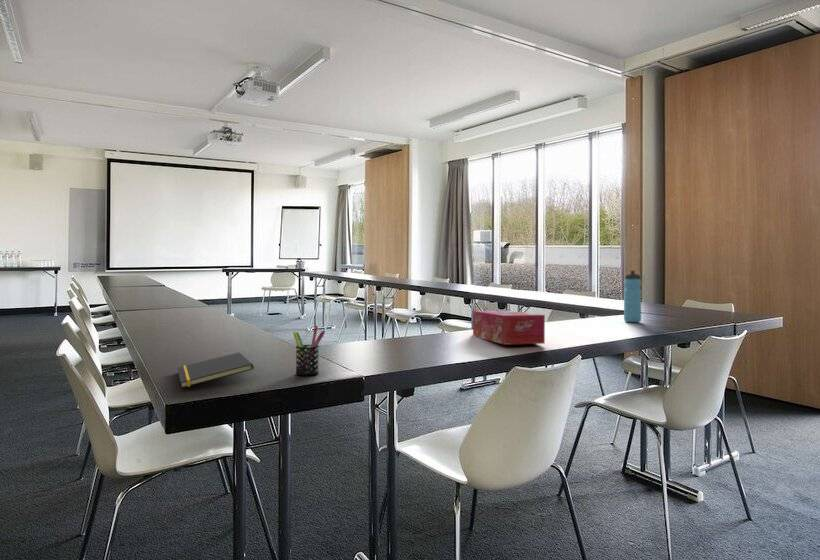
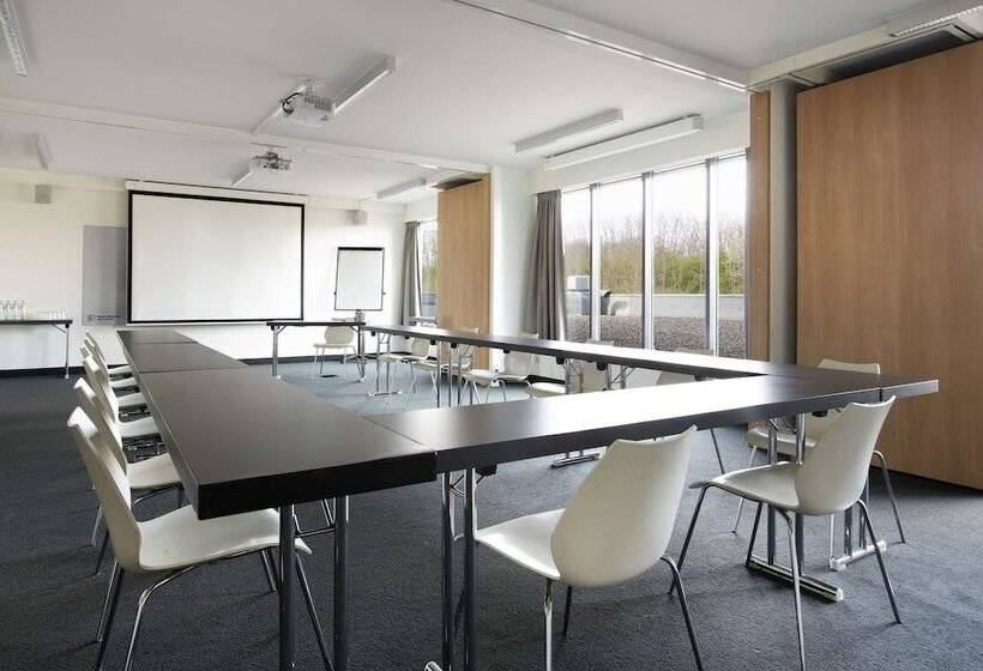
- tissue box [472,310,546,346]
- pen holder [292,325,326,376]
- notepad [176,351,255,389]
- water bottle [623,270,642,323]
